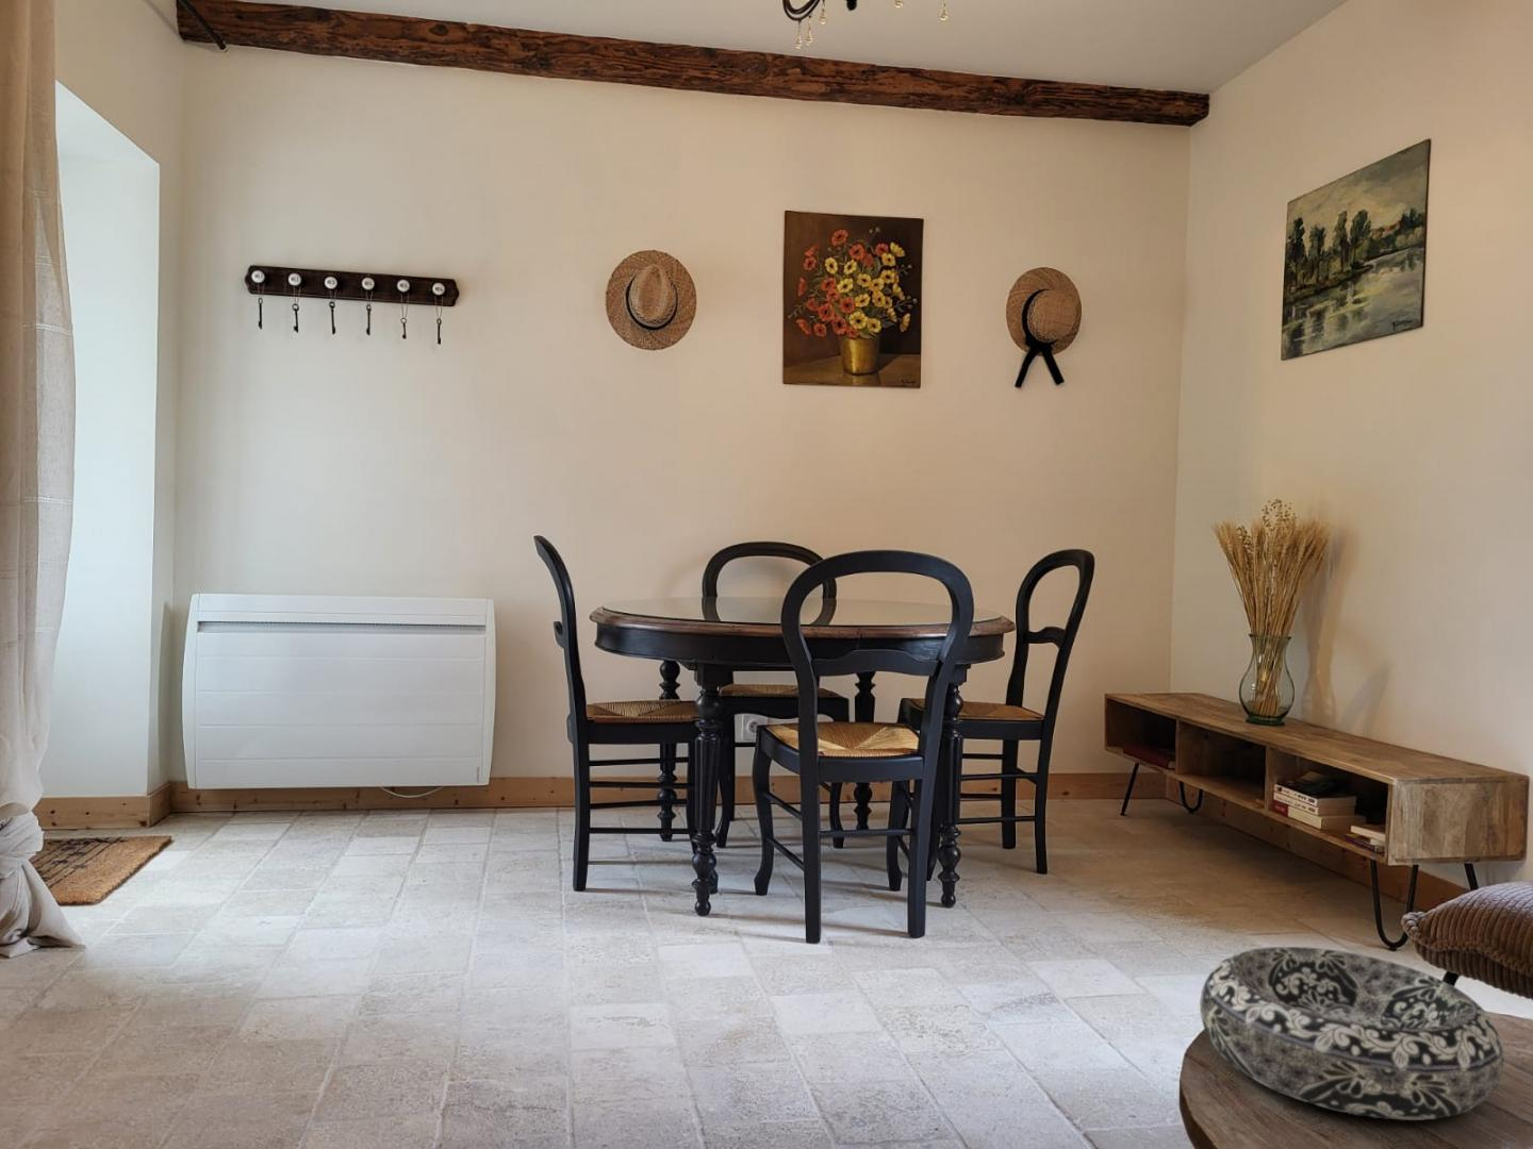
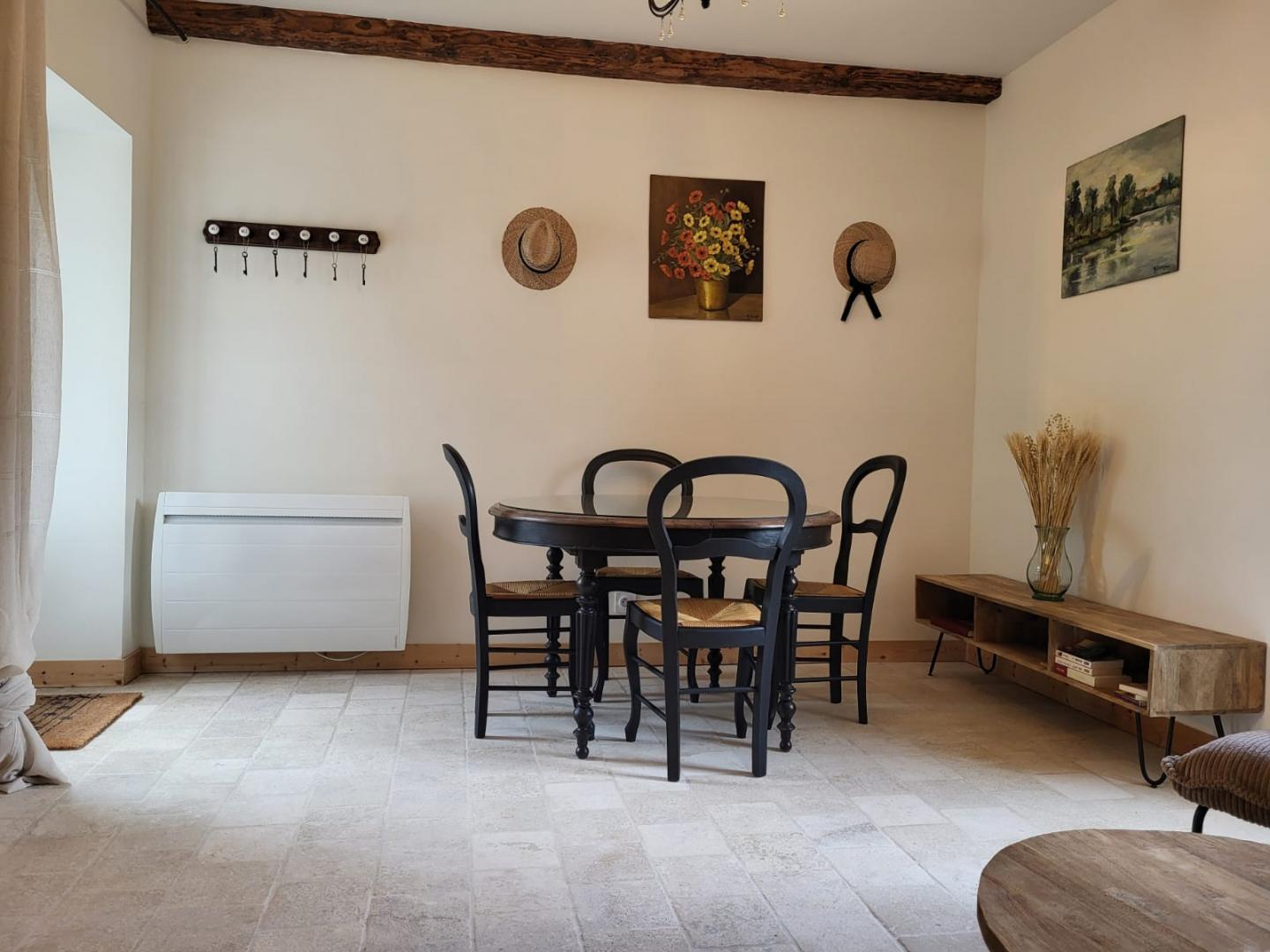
- decorative bowl [1199,946,1505,1121]
